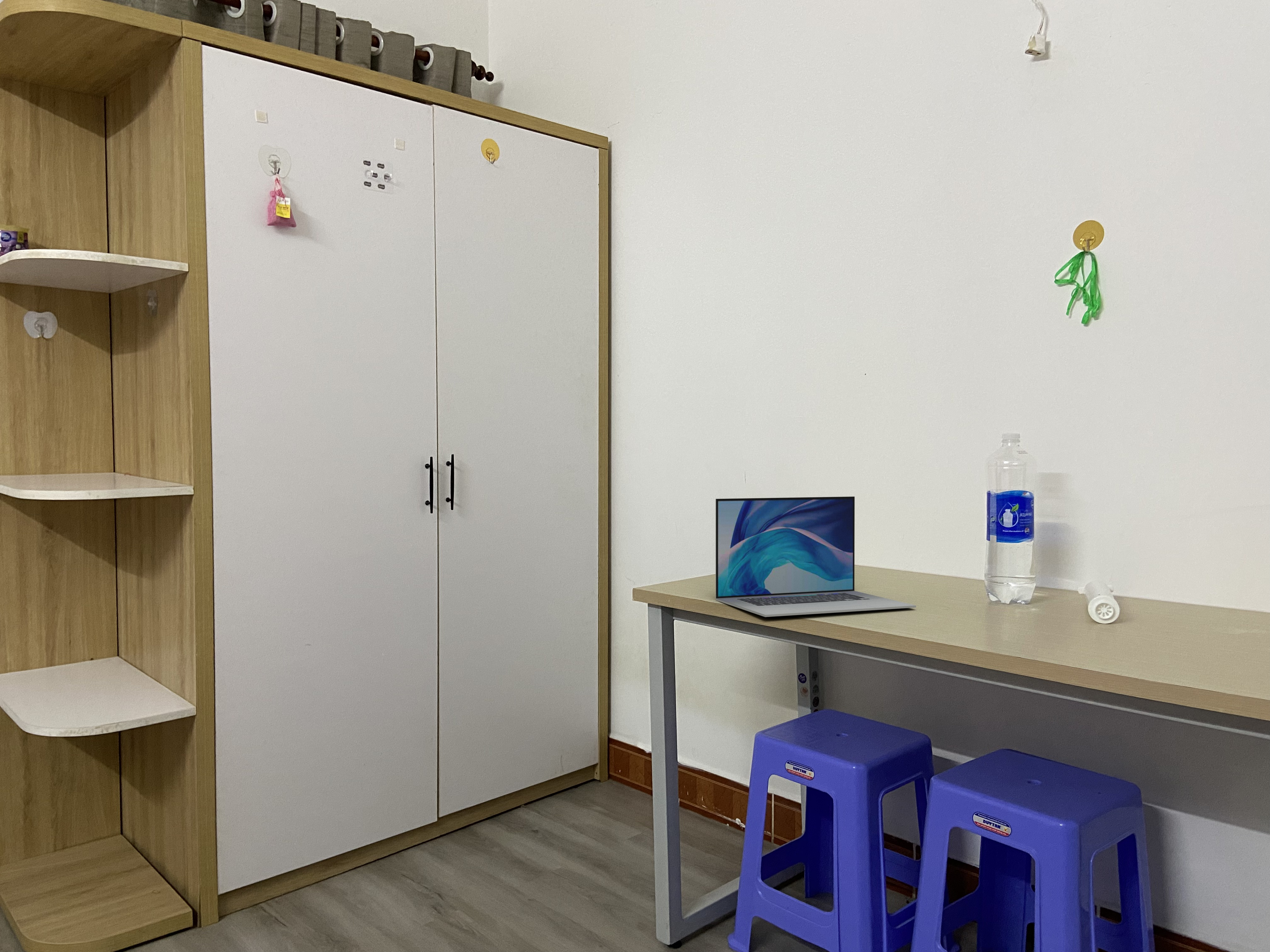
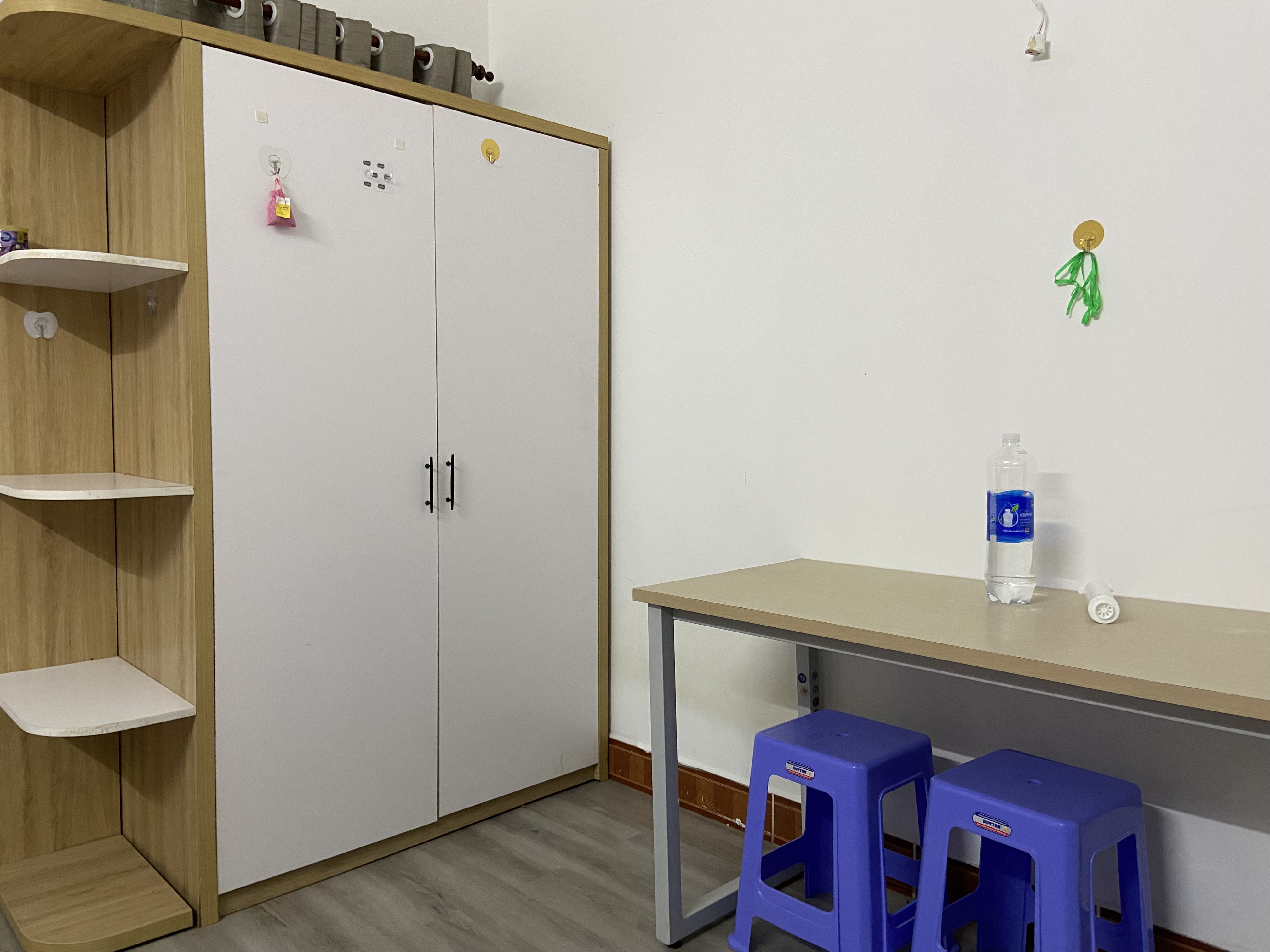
- laptop [715,496,916,617]
